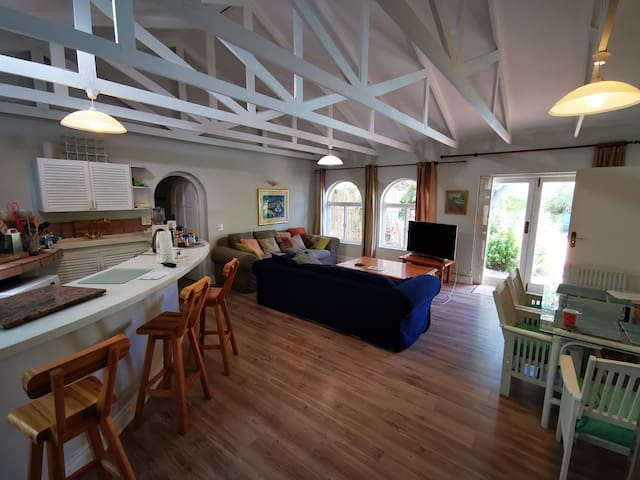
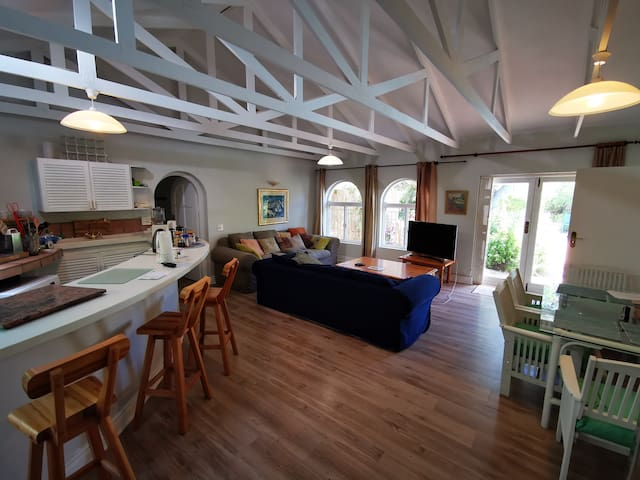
- mug [562,308,580,328]
